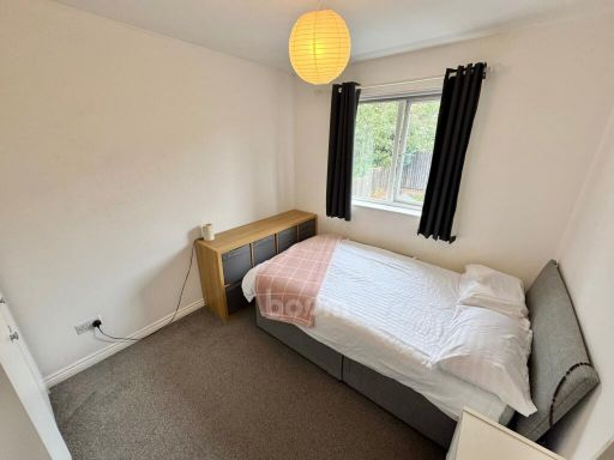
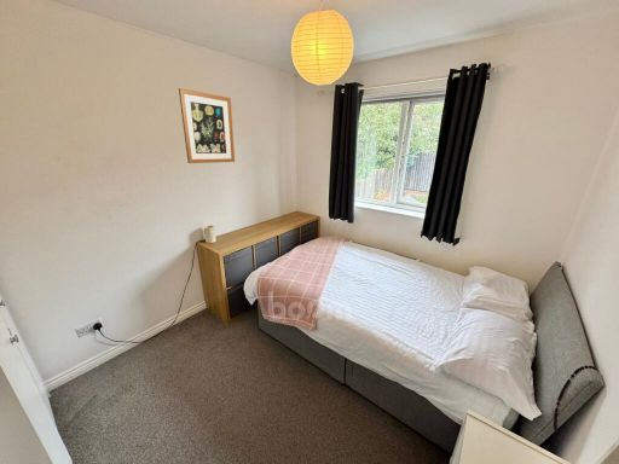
+ wall art [178,87,236,164]
